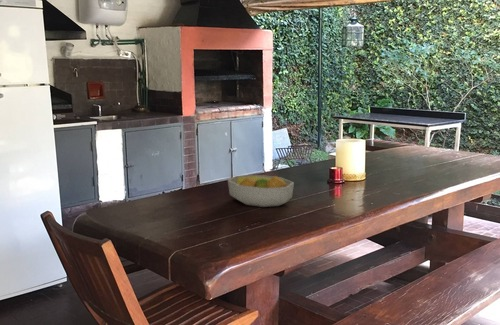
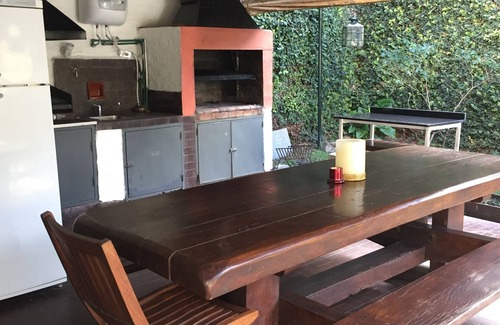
- fruit bowl [227,174,295,208]
